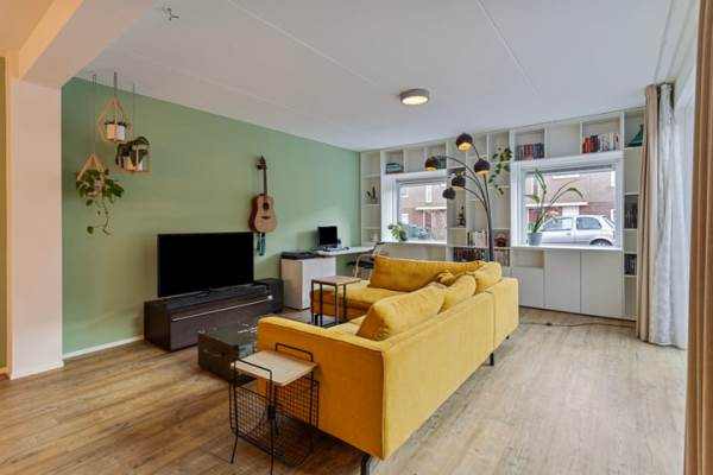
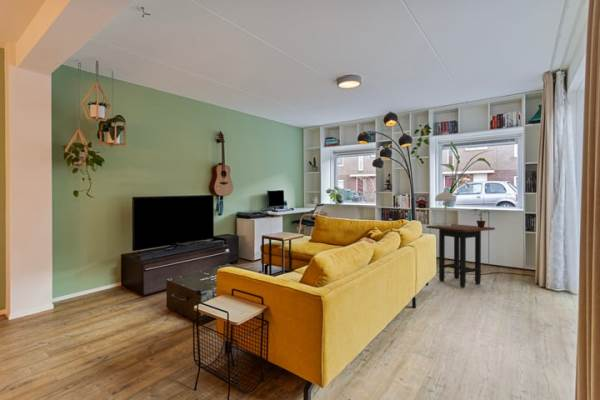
+ side table [426,223,496,288]
+ potted plant [470,208,491,228]
+ table lamp [434,186,457,226]
